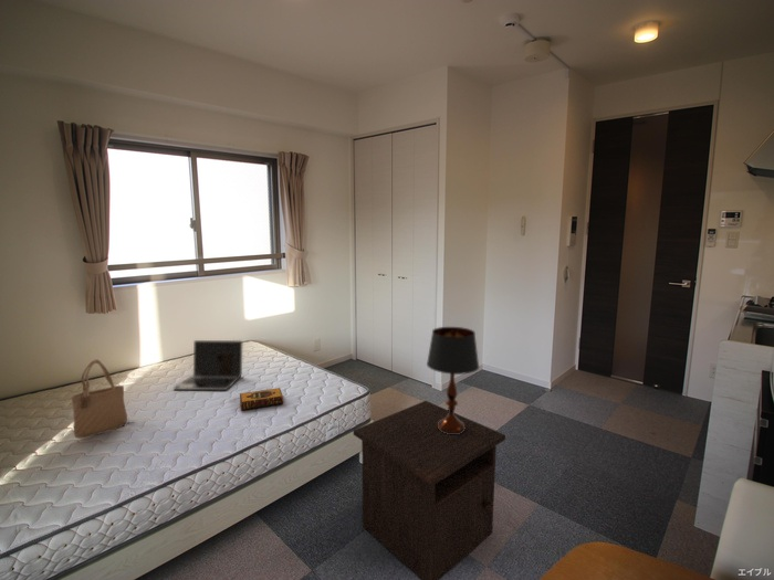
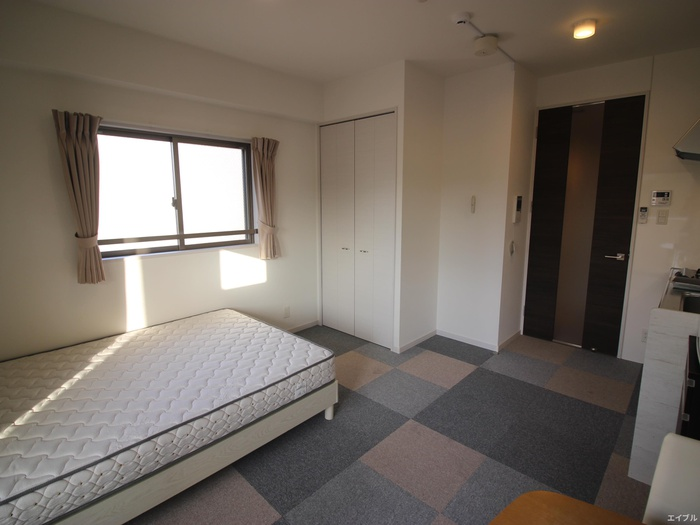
- table lamp [426,326,480,434]
- laptop [172,339,243,391]
- tote bag [71,359,128,440]
- hardback book [239,387,284,411]
- nightstand [353,400,506,580]
